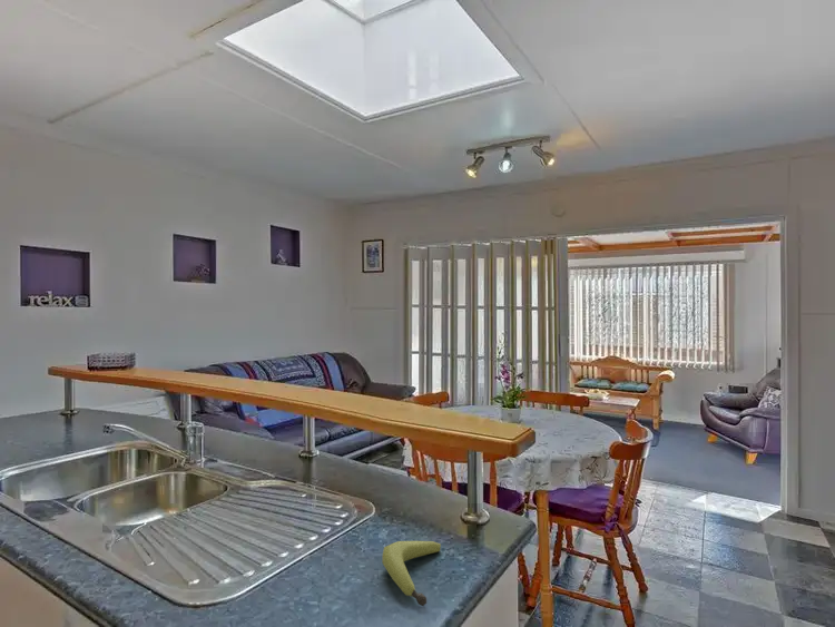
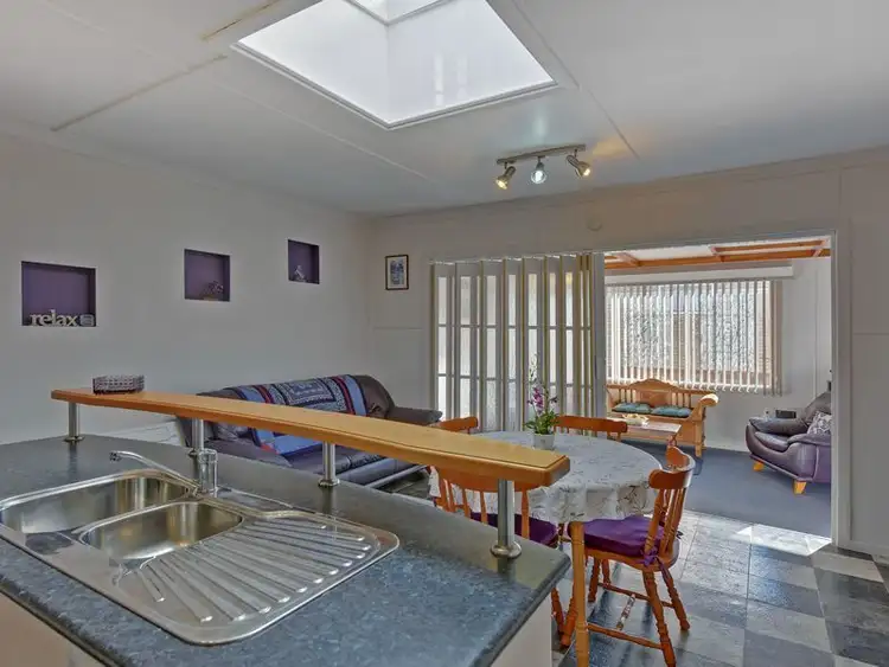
- banana [381,540,442,607]
